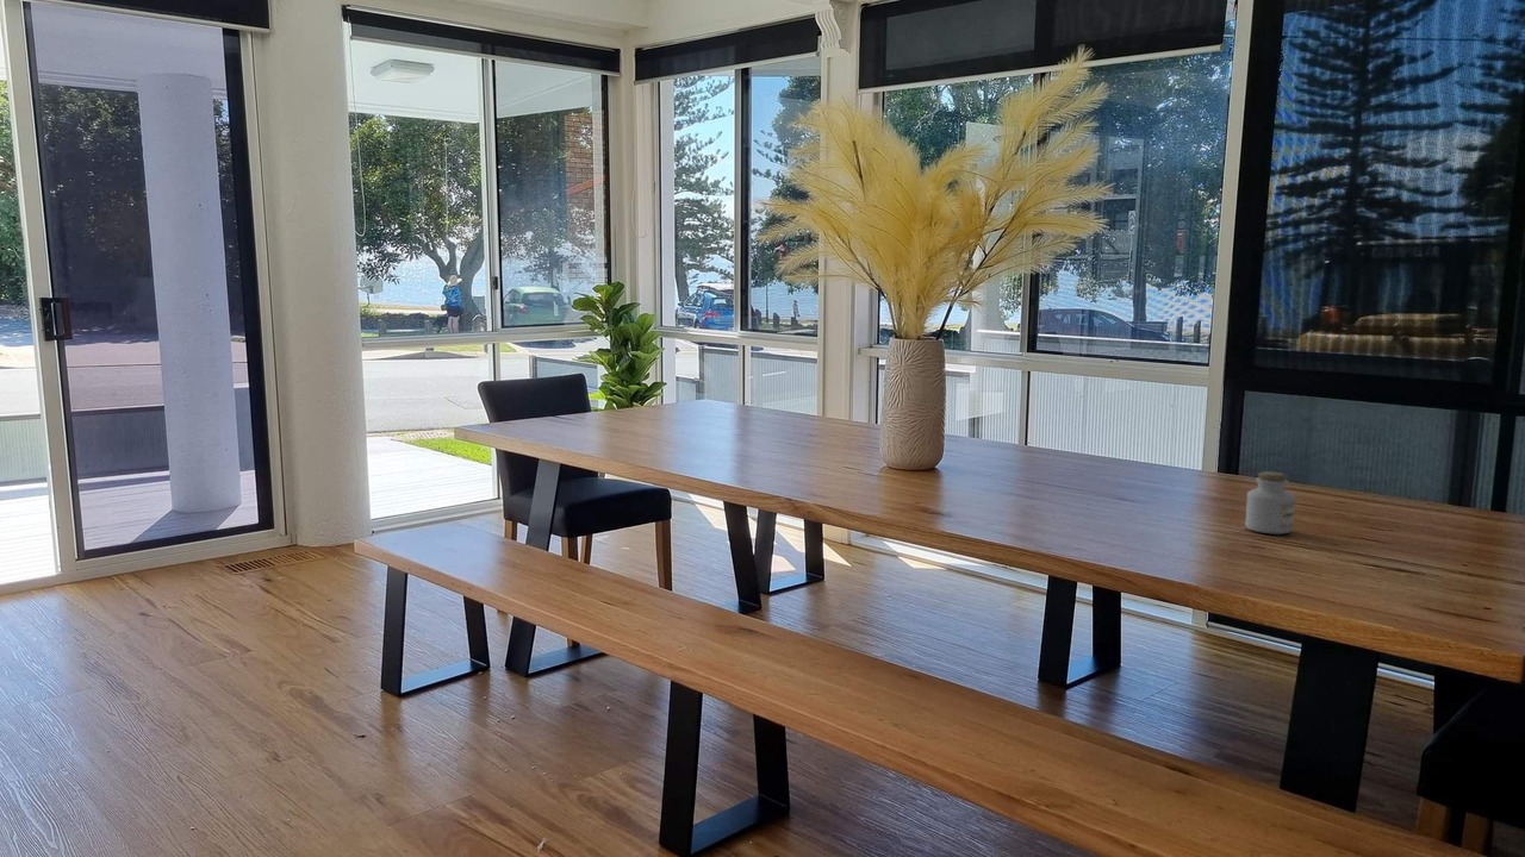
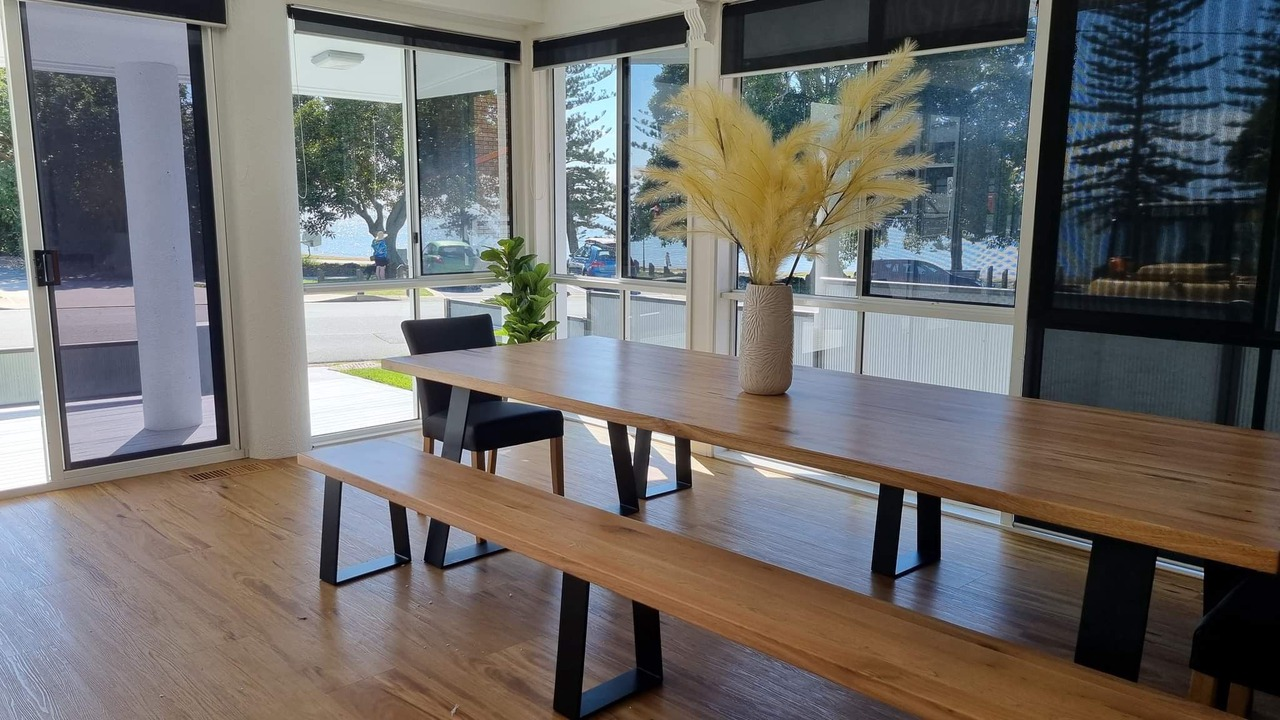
- jar [1244,470,1296,536]
